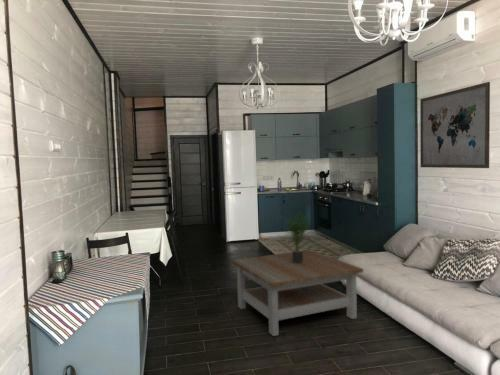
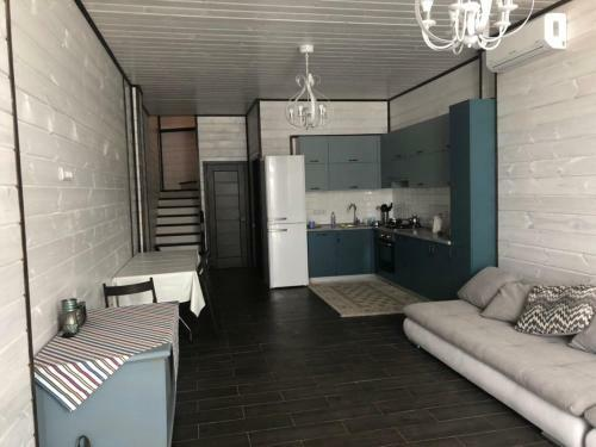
- potted plant [284,211,311,264]
- coffee table [231,249,364,337]
- wall art [419,81,491,169]
